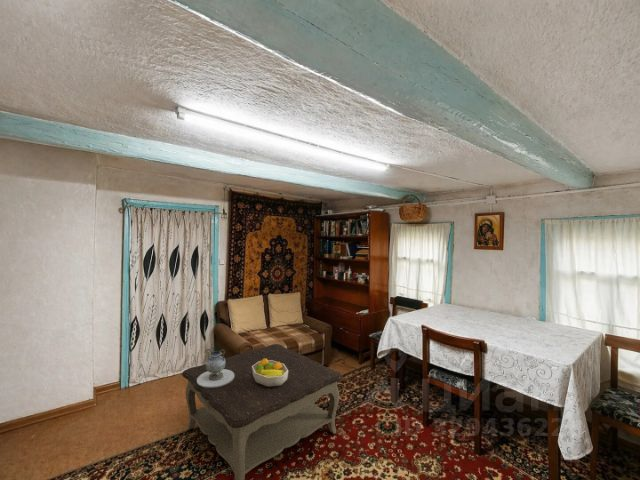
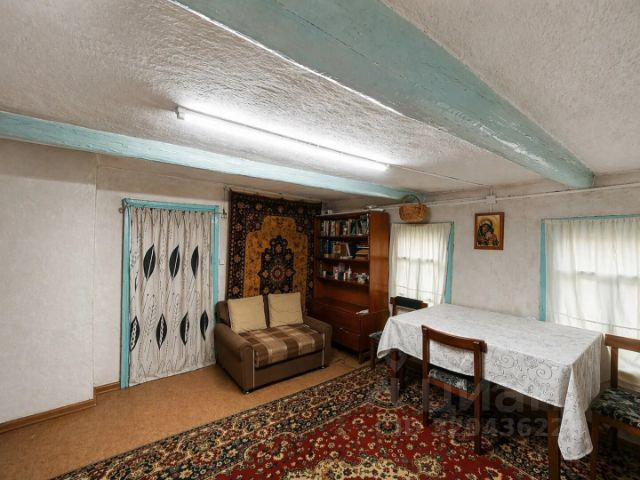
- fruit bowl [252,358,288,387]
- decorative vase [197,348,234,388]
- coffee table [181,343,344,480]
